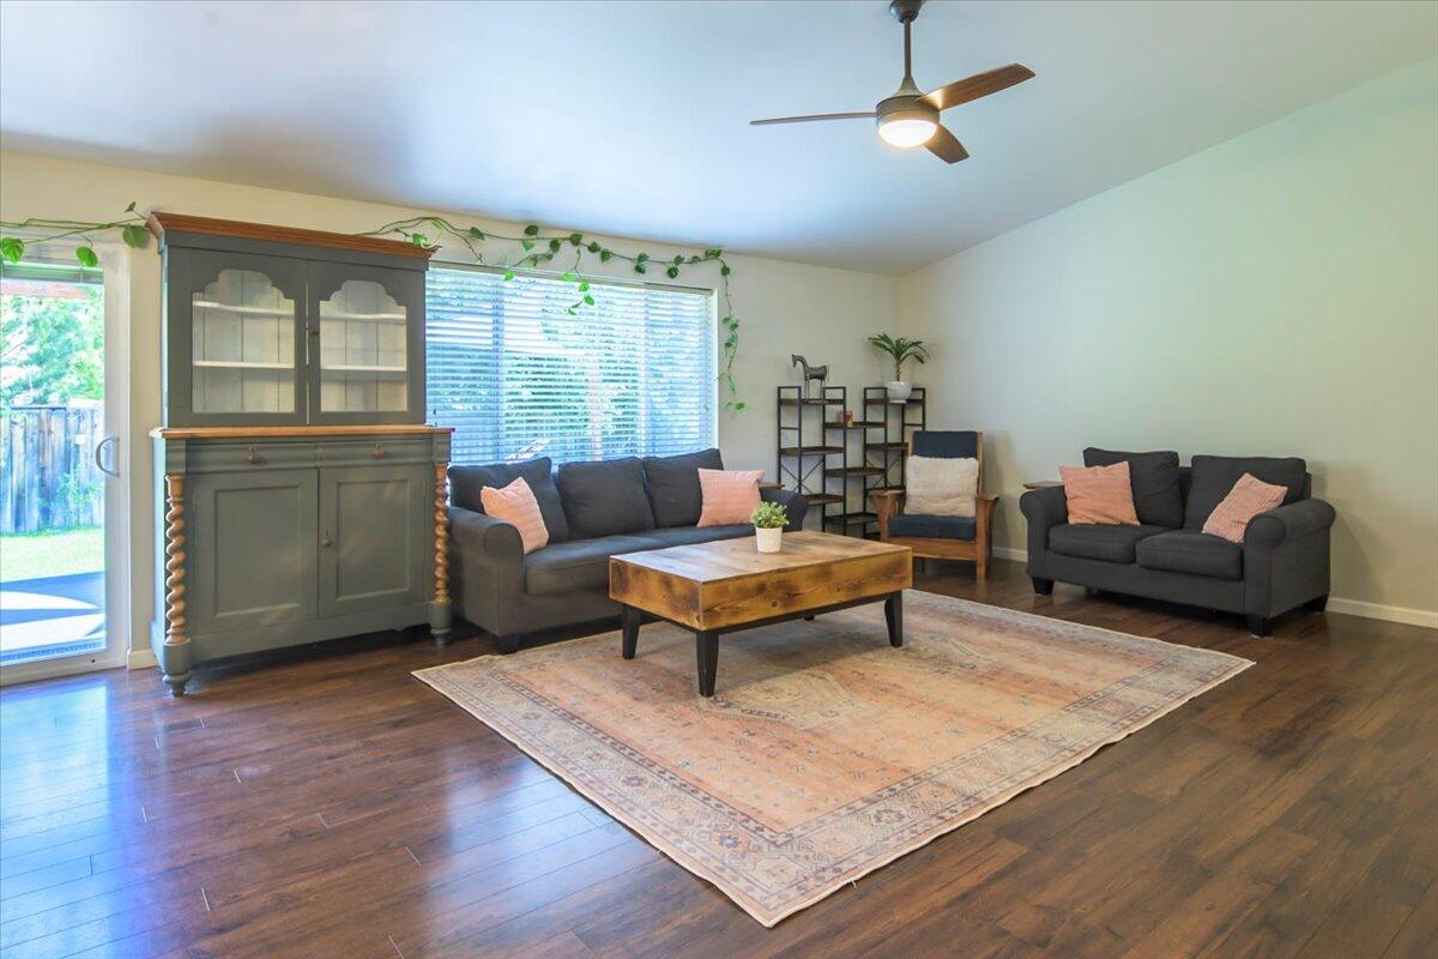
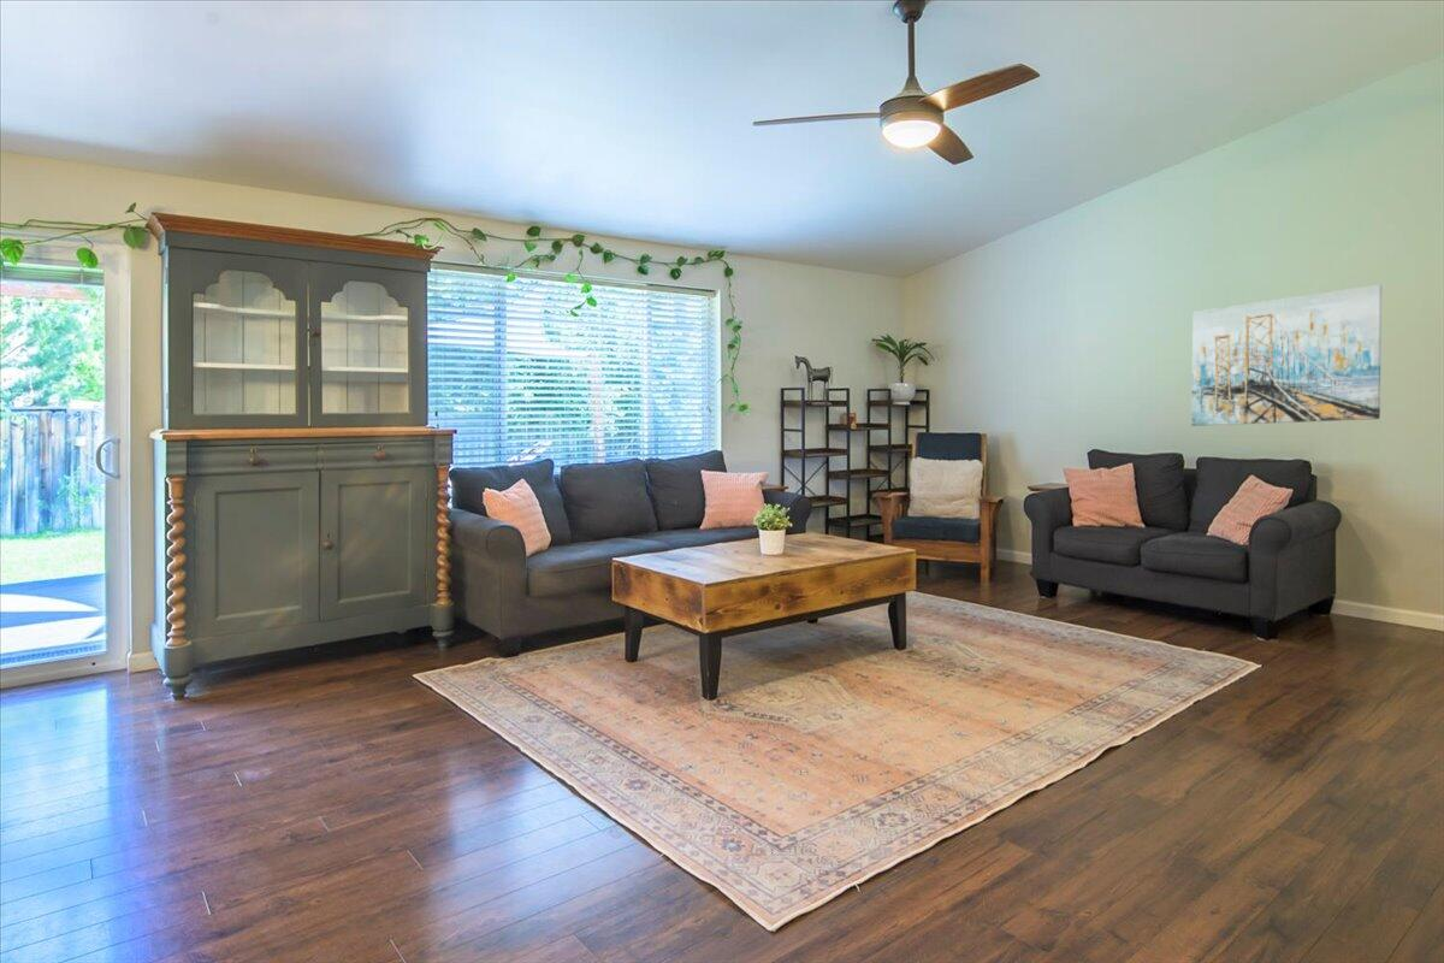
+ wall art [1190,283,1383,427]
